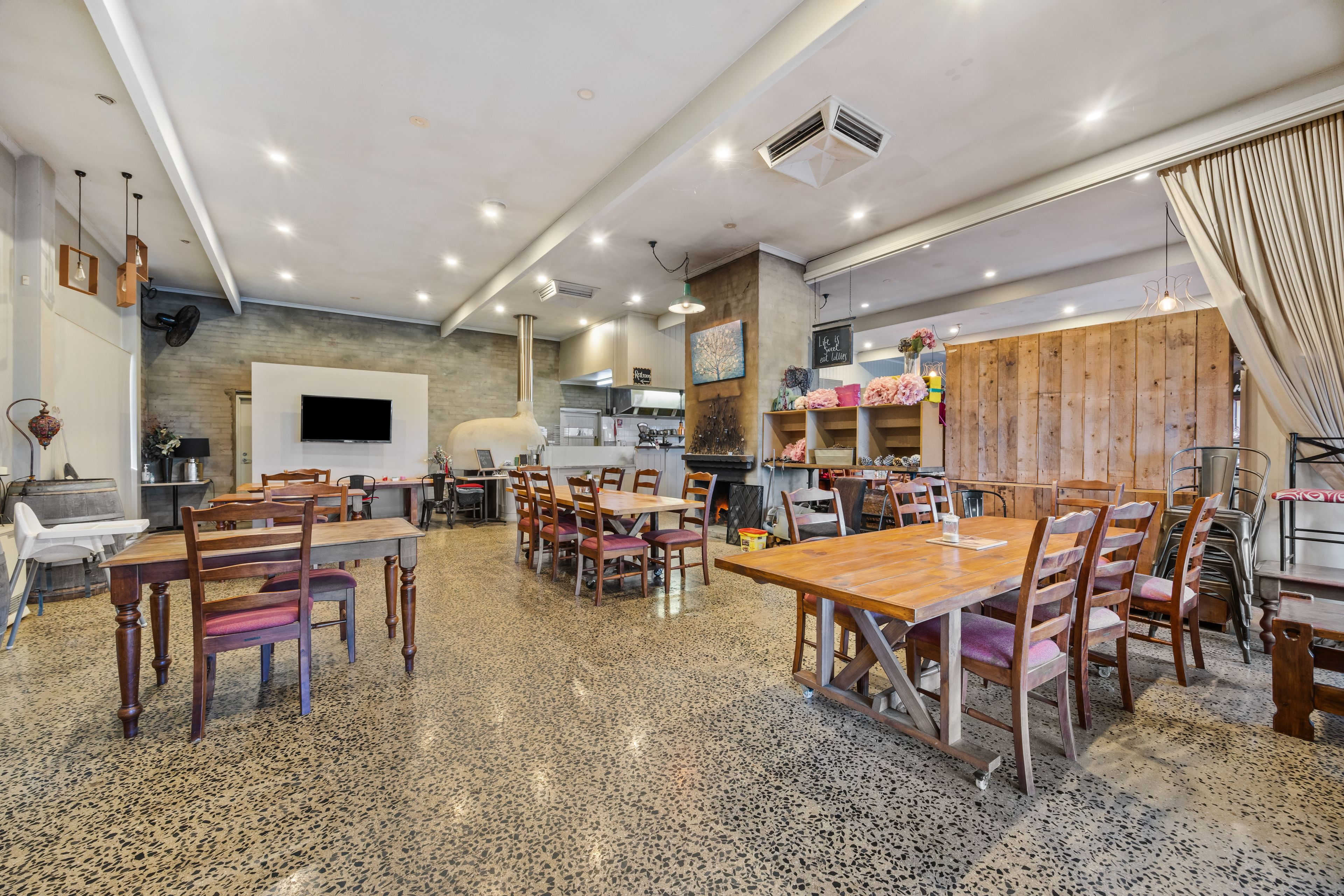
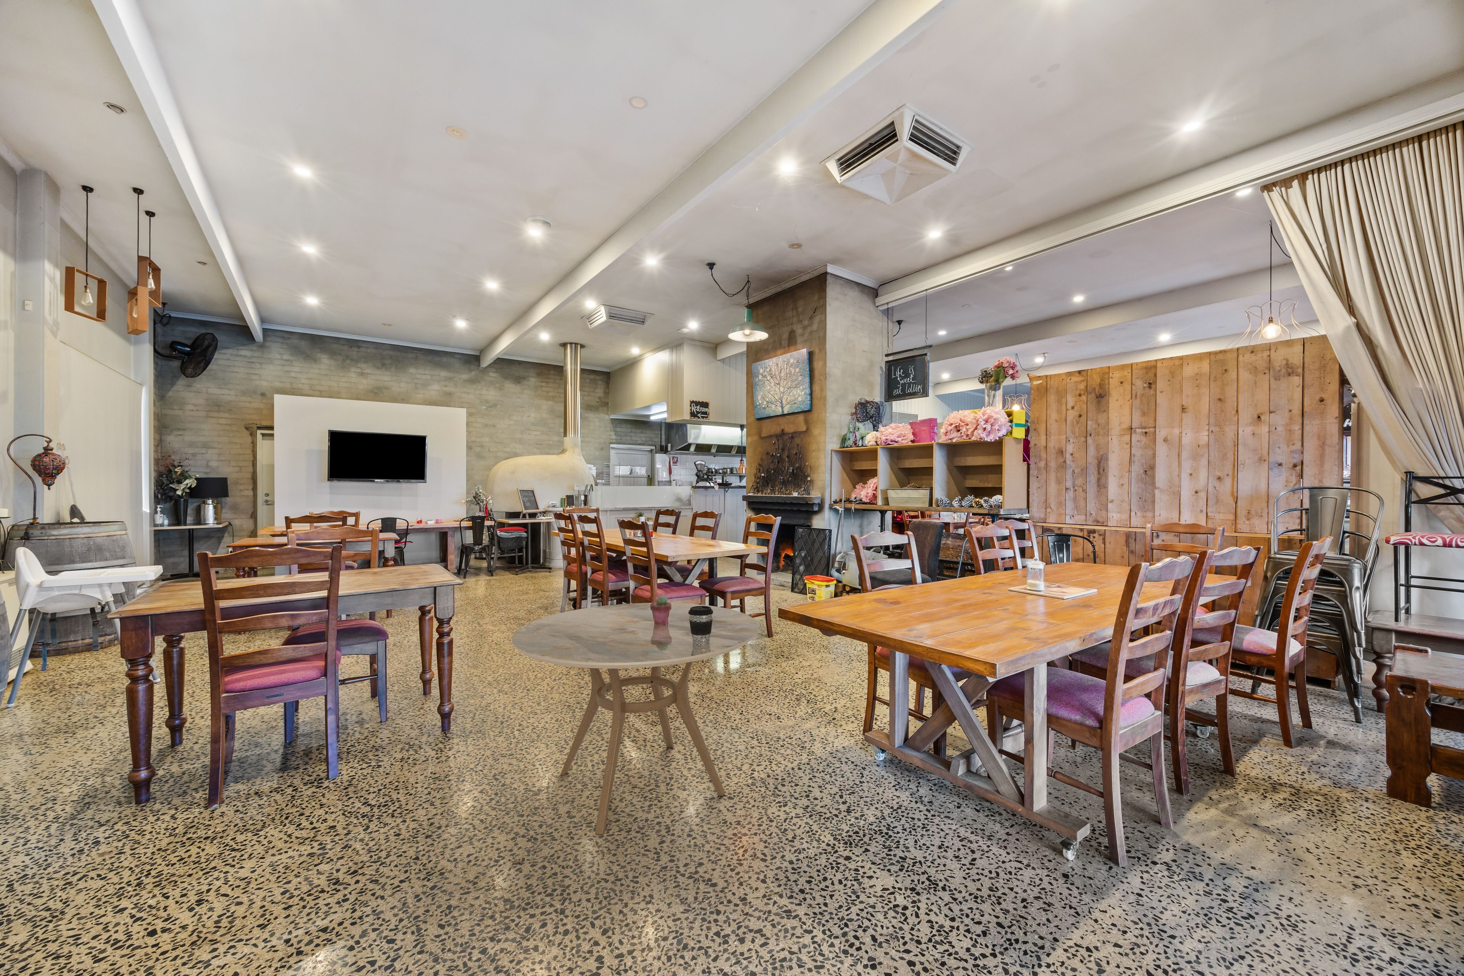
+ dining table [511,602,759,834]
+ potted succulent [650,595,671,625]
+ coffee cup [688,606,713,645]
